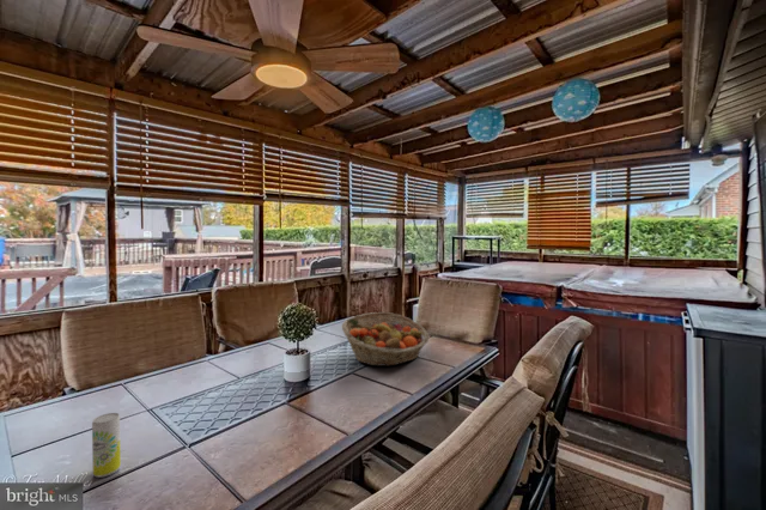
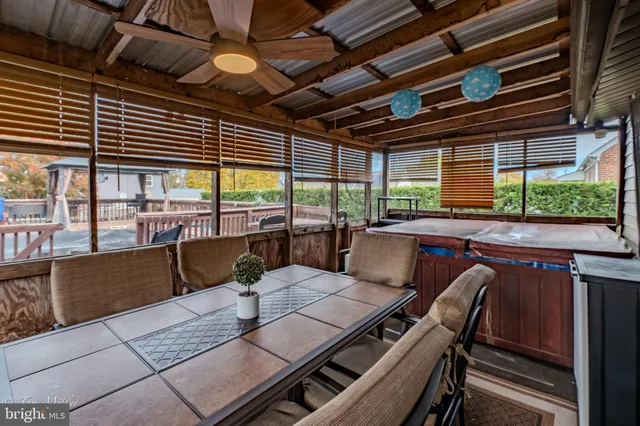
- beverage can [91,412,122,479]
- fruit basket [341,311,430,368]
